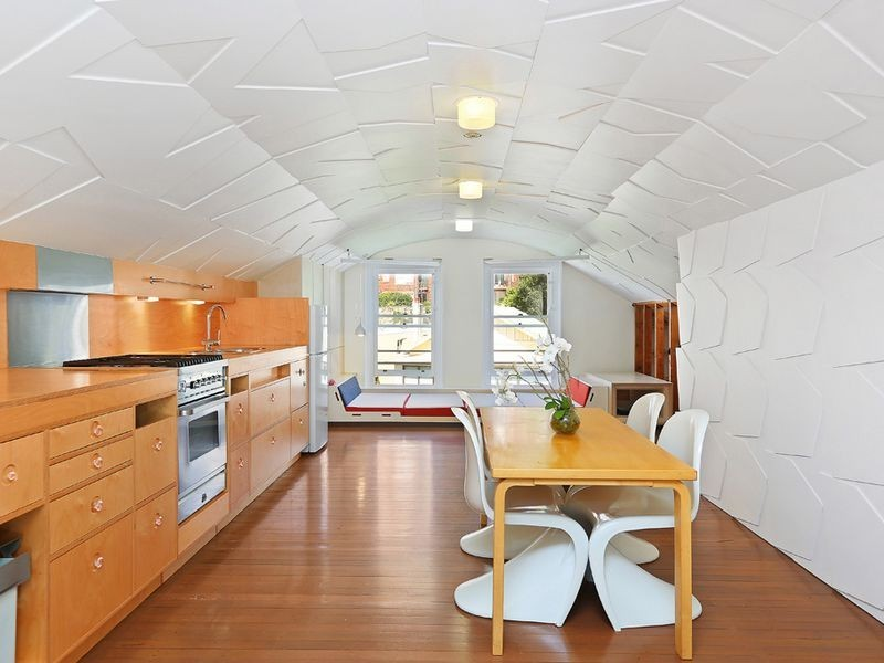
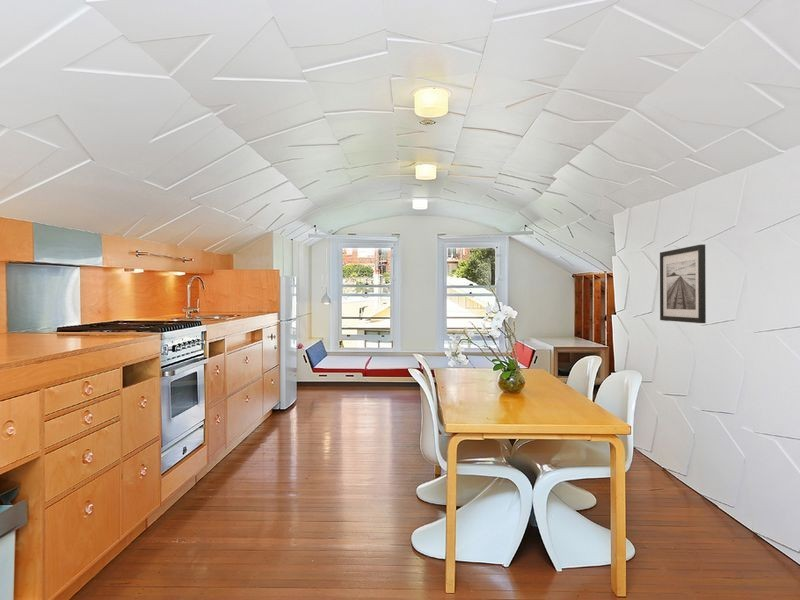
+ wall art [659,243,707,324]
